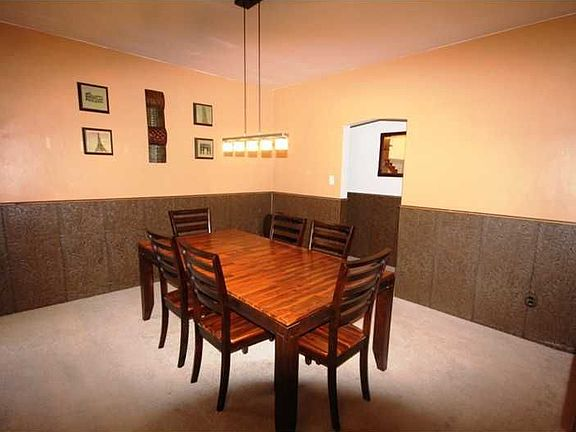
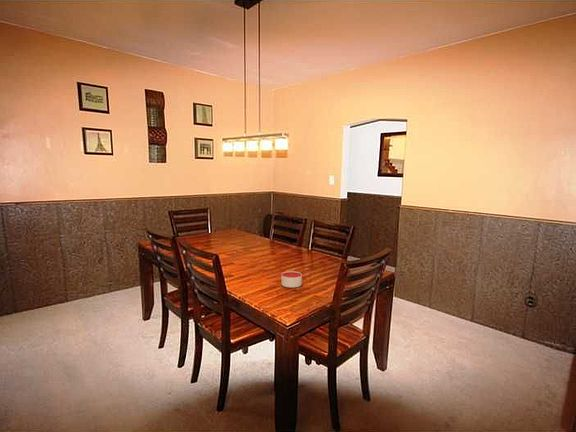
+ candle [280,270,303,289]
